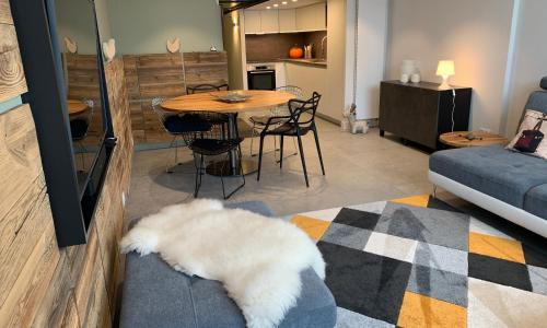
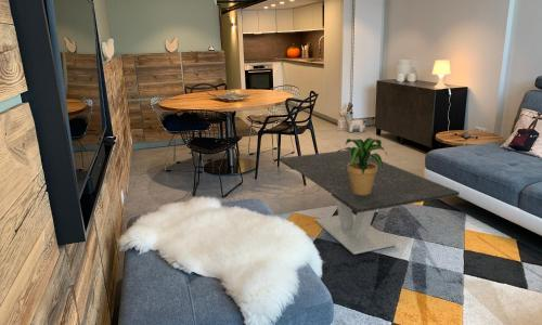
+ coffee table [278,150,461,256]
+ potted plant [335,136,388,195]
